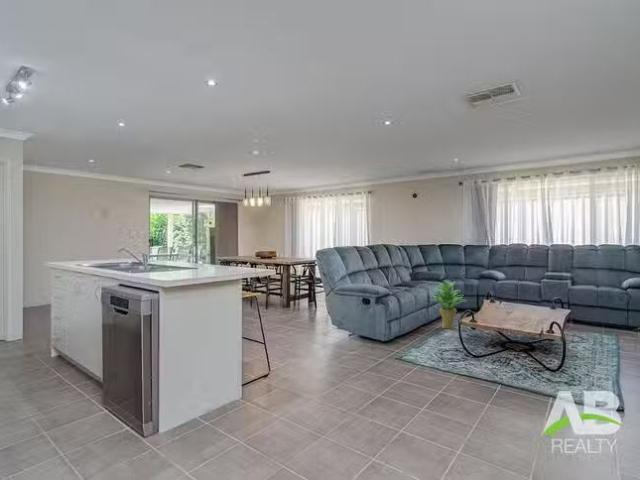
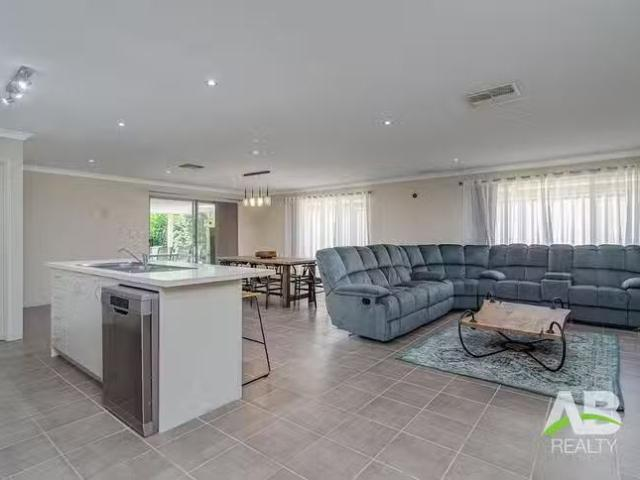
- potted plant [429,280,466,330]
